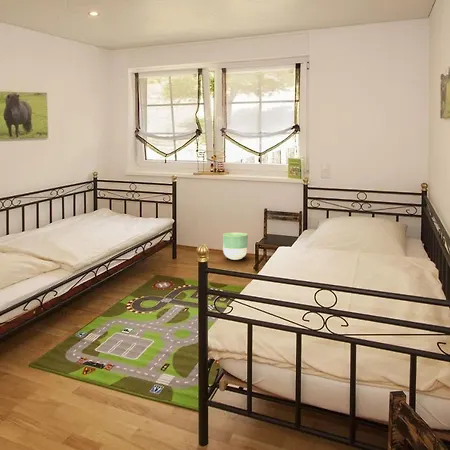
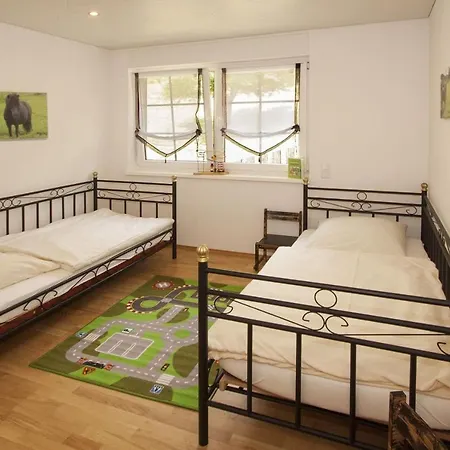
- planter [222,232,249,261]
